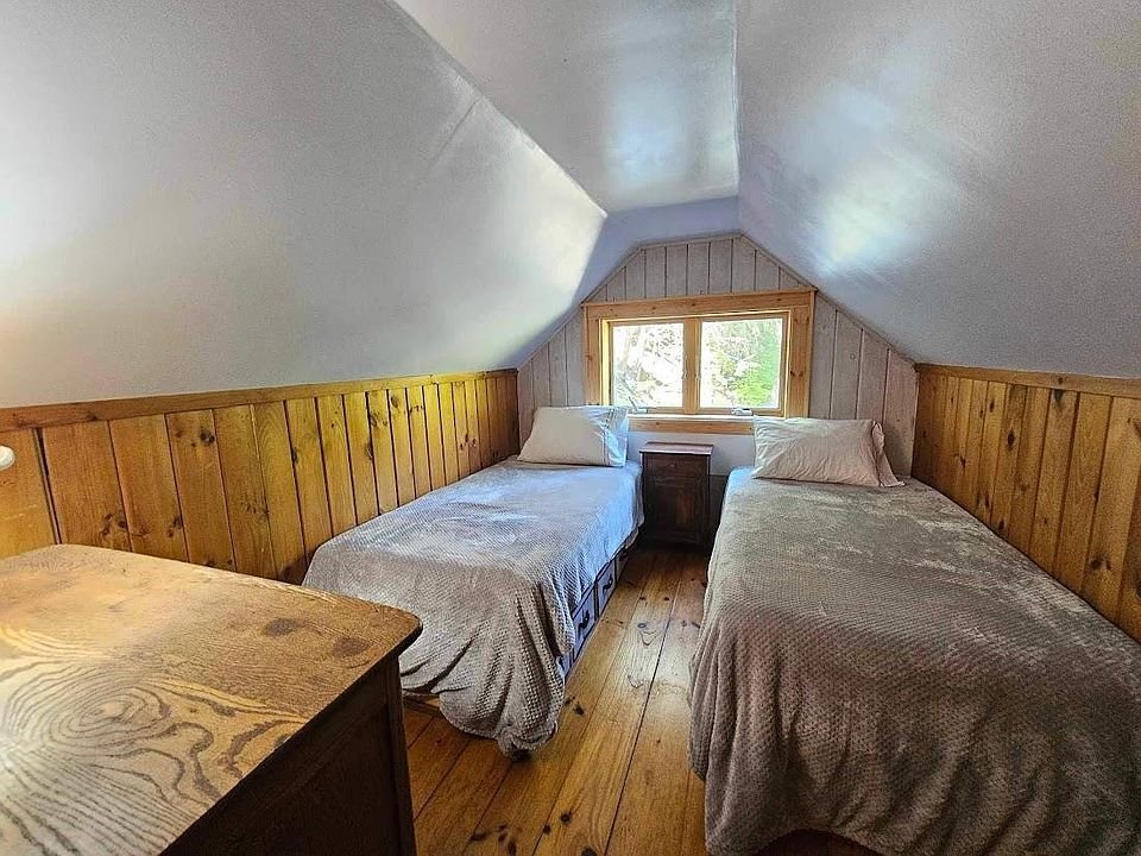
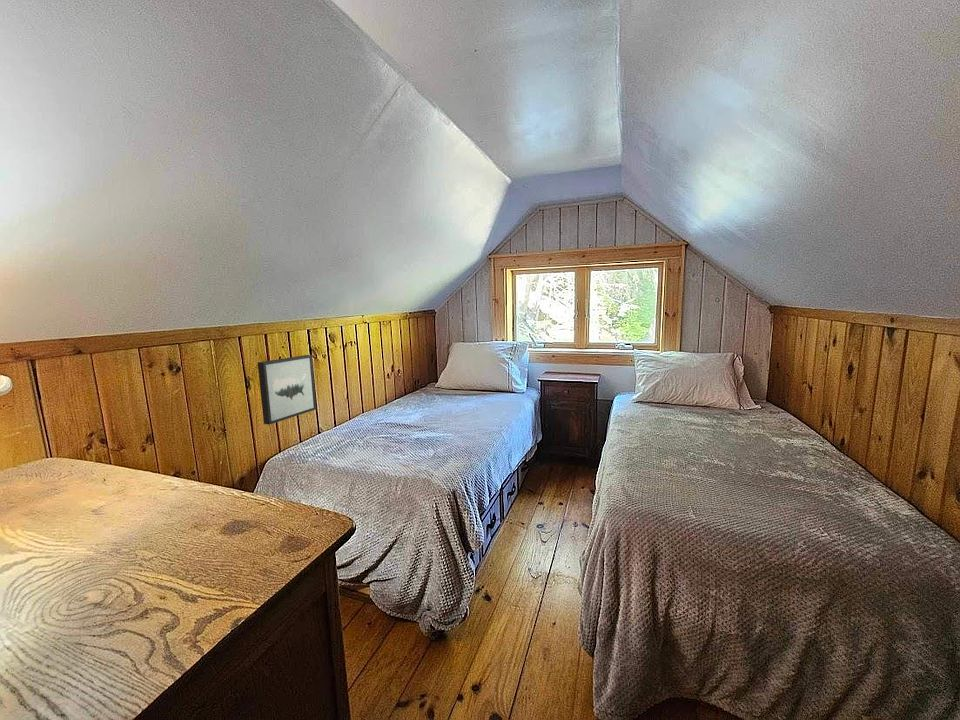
+ wall art [257,354,317,426]
